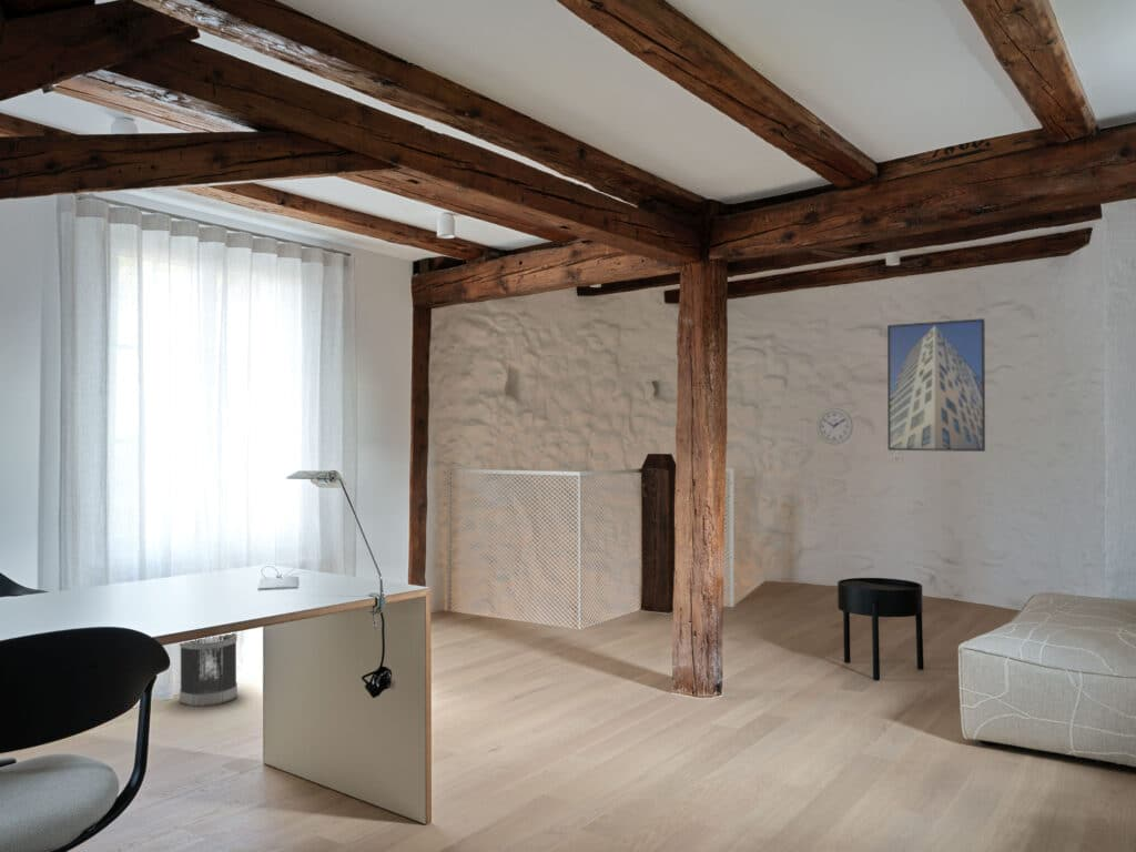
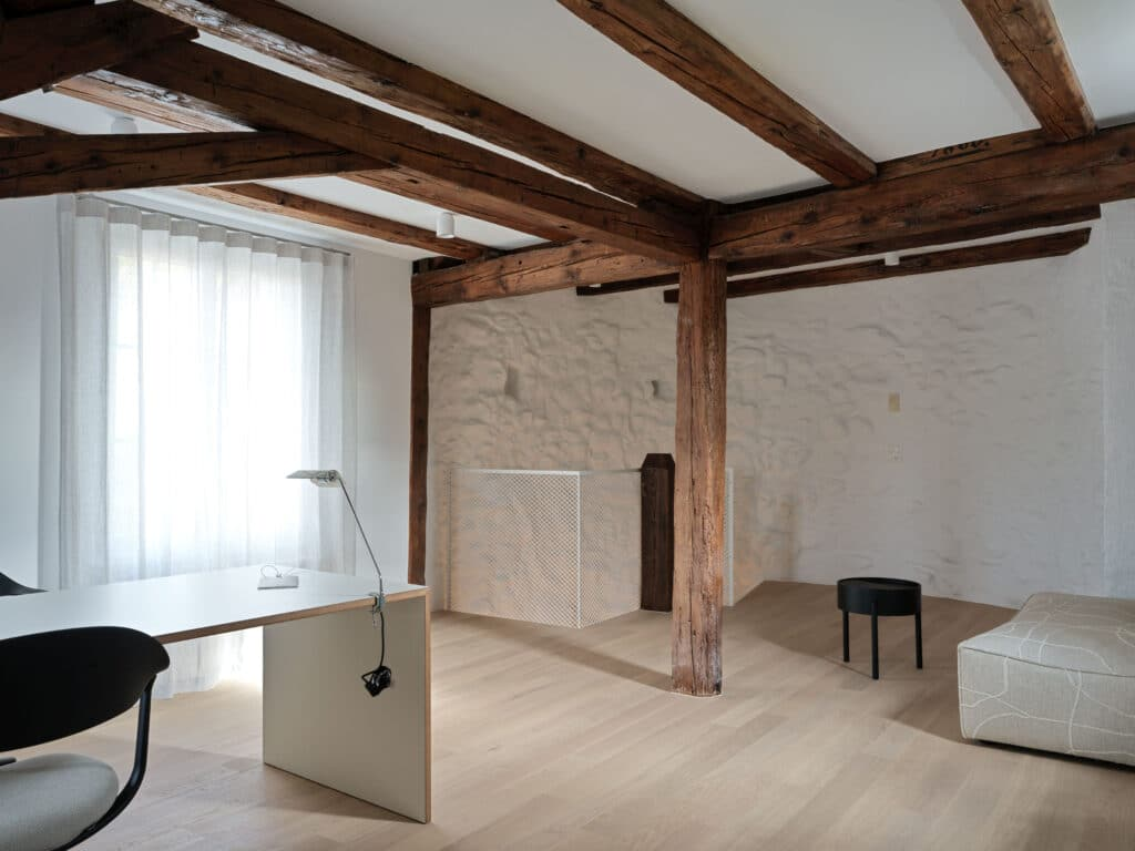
- wastebasket [179,632,239,708]
- wall clock [815,407,854,446]
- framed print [886,317,986,453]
